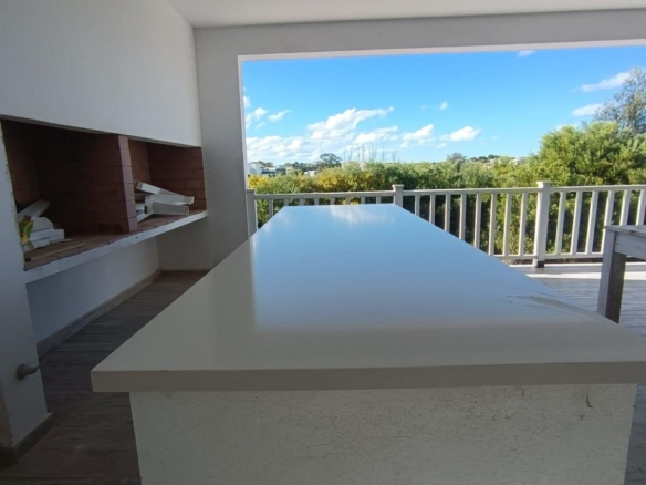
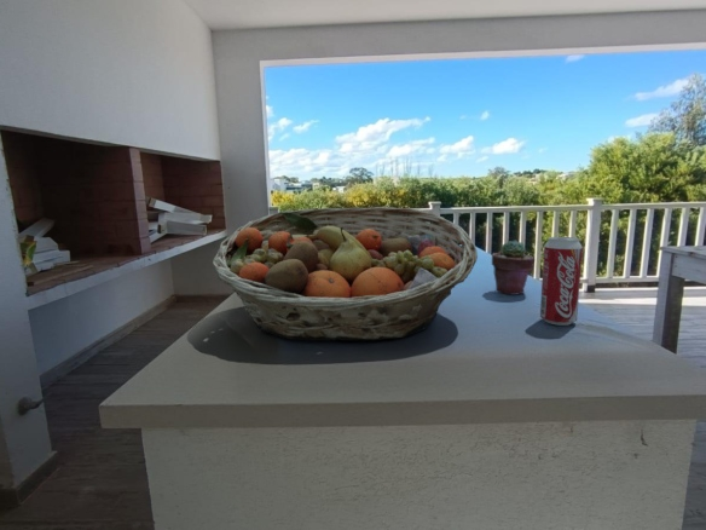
+ potted succulent [491,238,536,296]
+ fruit basket [212,206,479,341]
+ beverage can [539,236,584,327]
